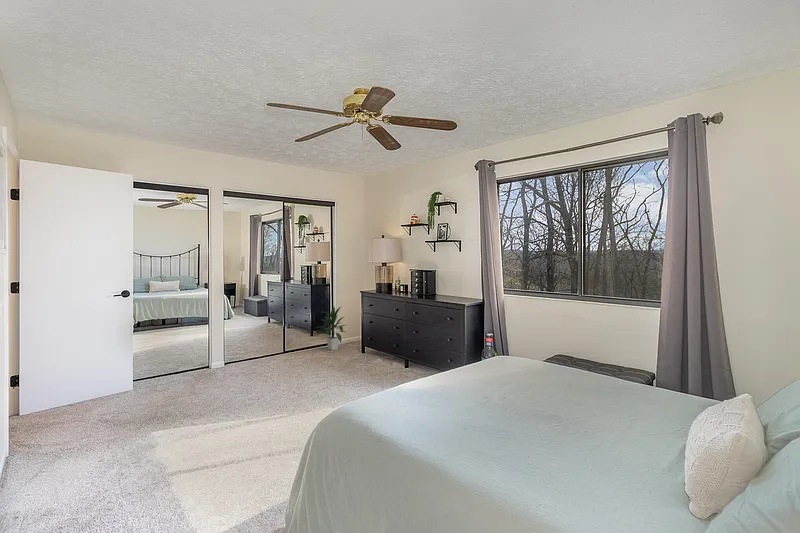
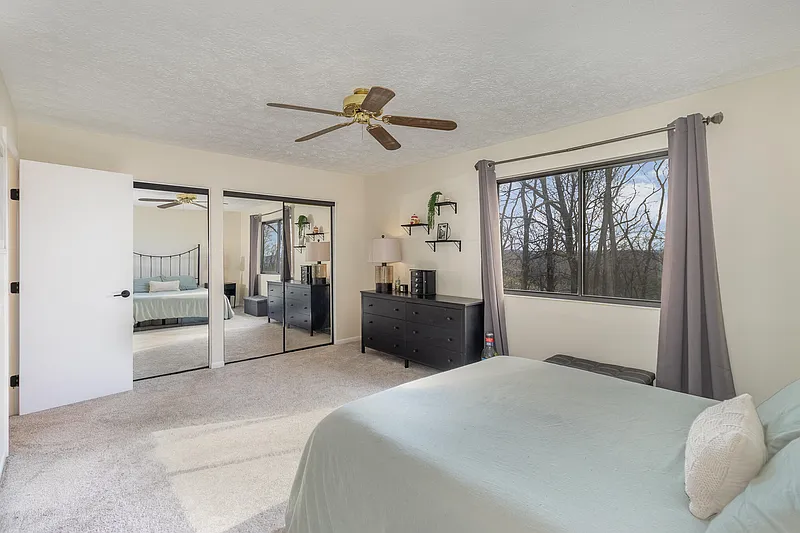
- indoor plant [315,305,346,351]
